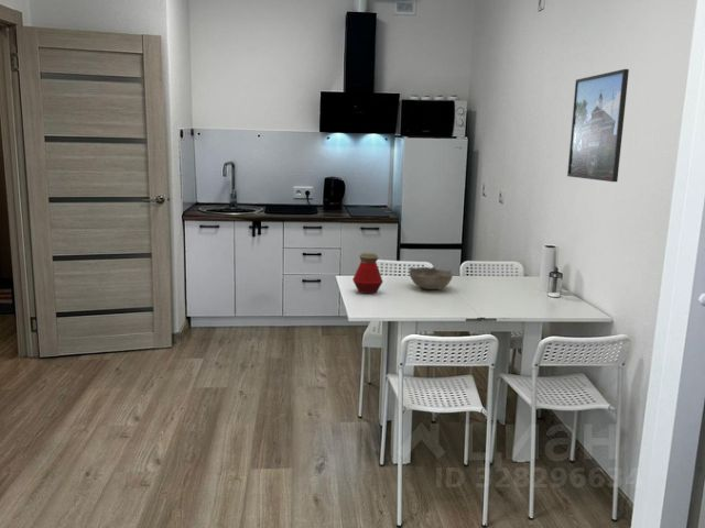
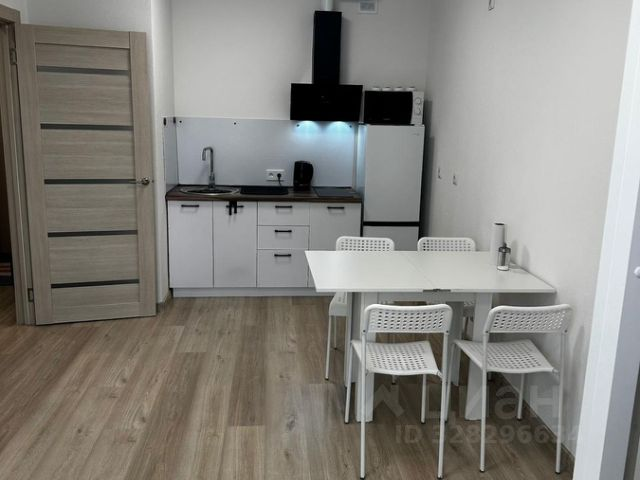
- bottle [351,251,383,295]
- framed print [566,68,630,183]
- bowl [408,266,454,290]
